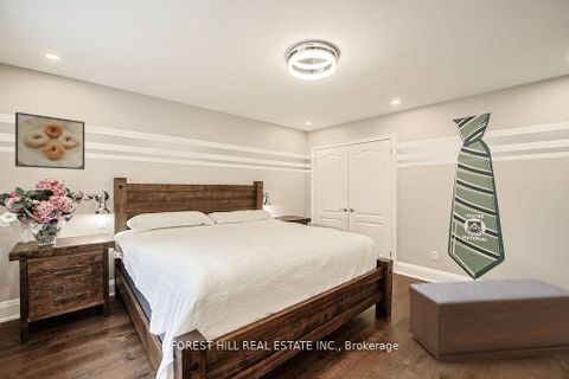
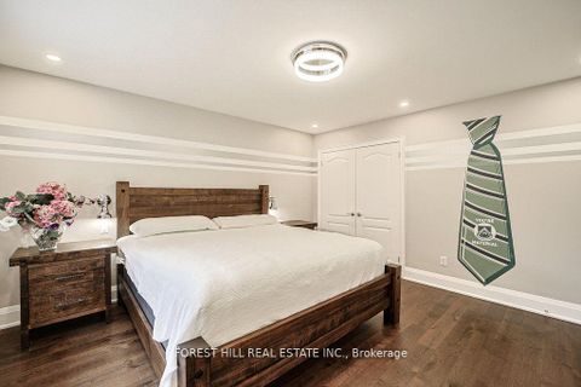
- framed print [14,111,85,171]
- bench [408,277,569,365]
